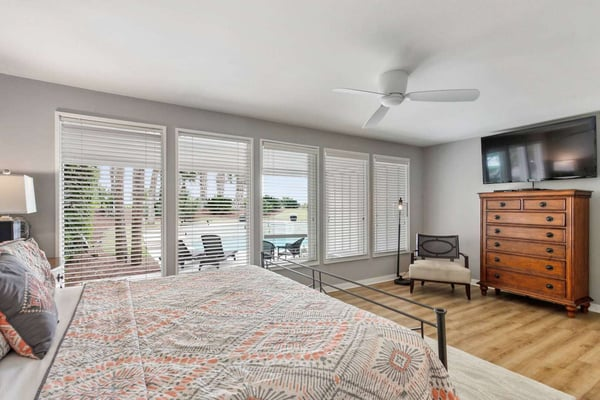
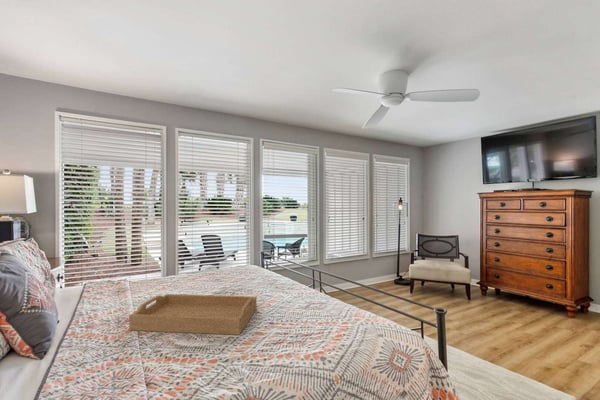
+ serving tray [128,293,258,336]
